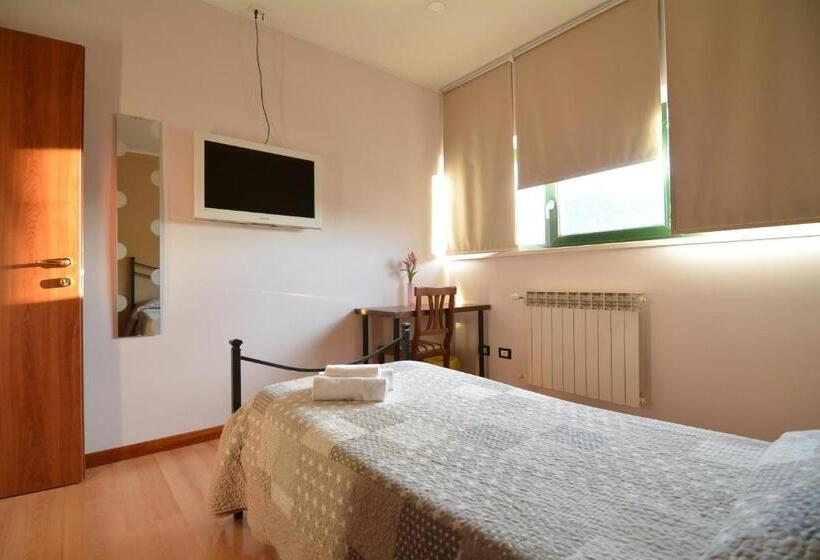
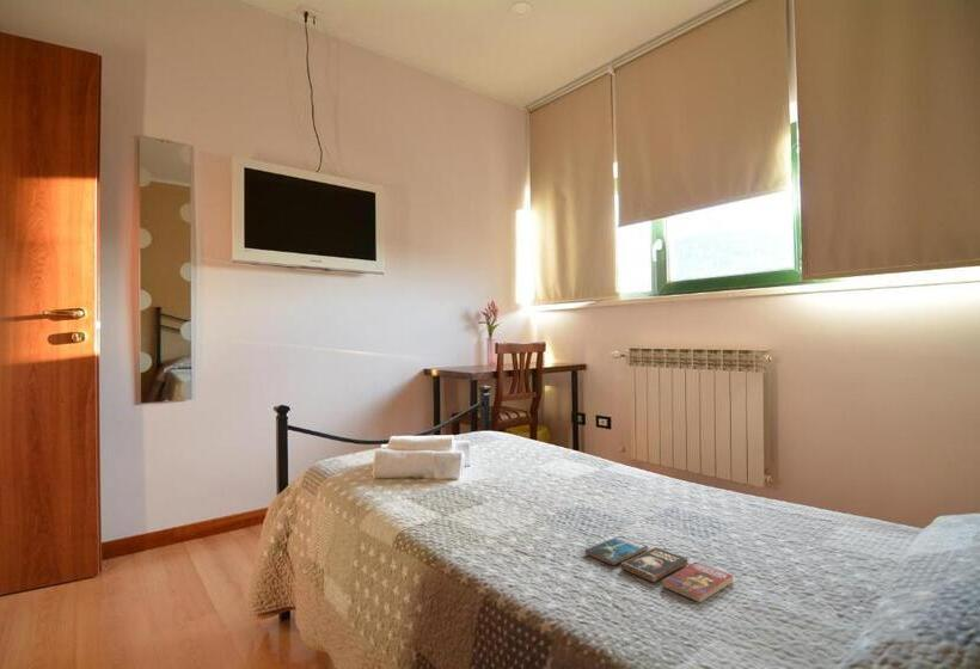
+ book [584,534,734,603]
